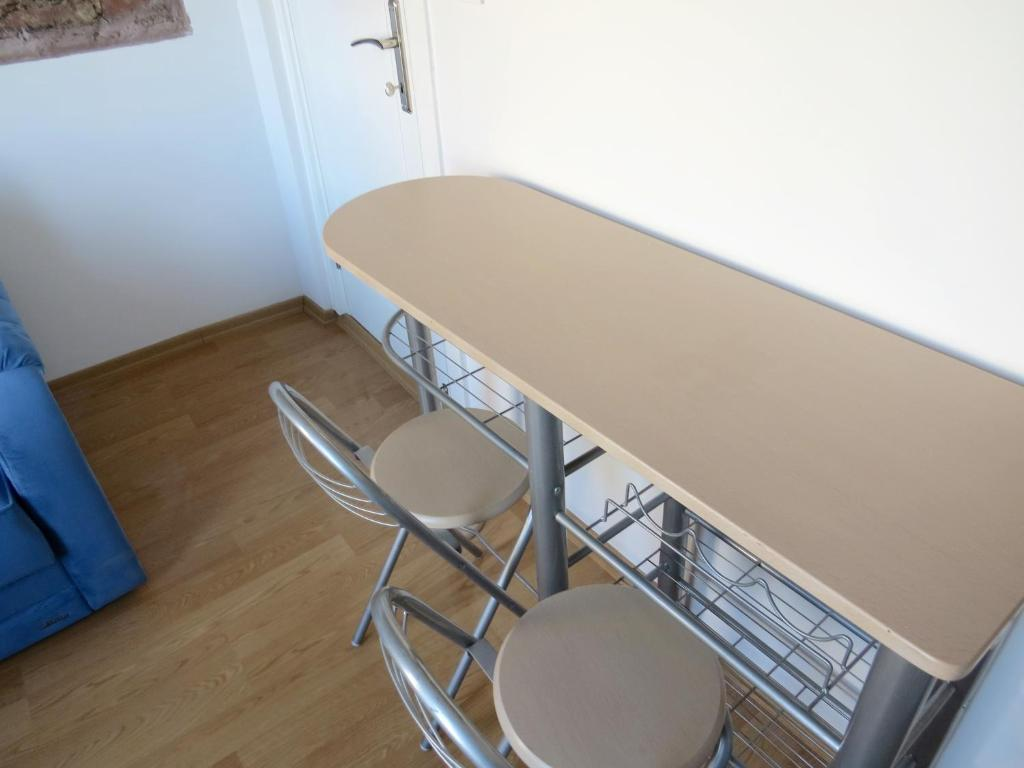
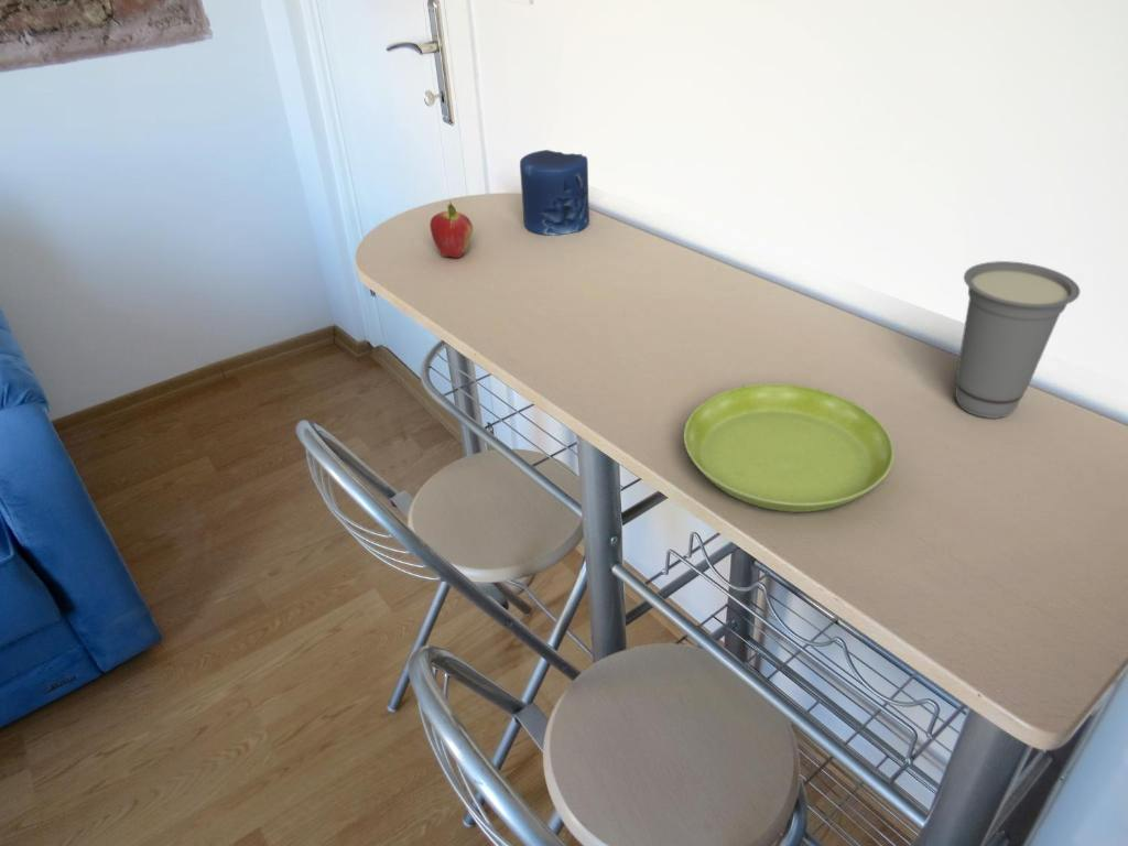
+ candle [519,149,590,236]
+ cup [954,260,1081,420]
+ fruit [429,199,474,259]
+ saucer [683,382,896,513]
